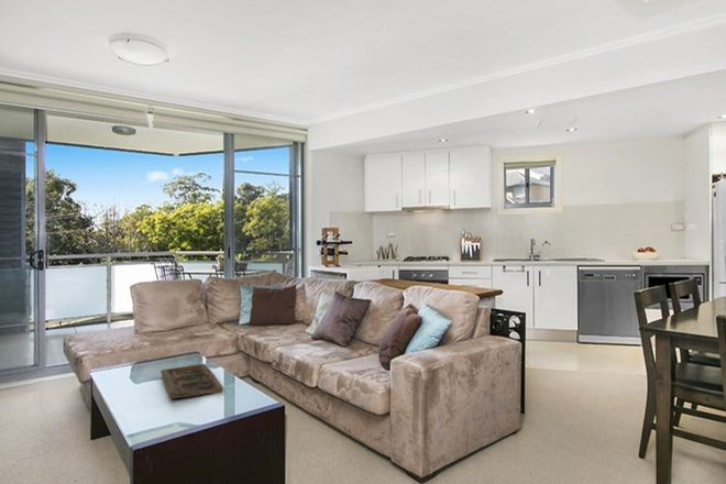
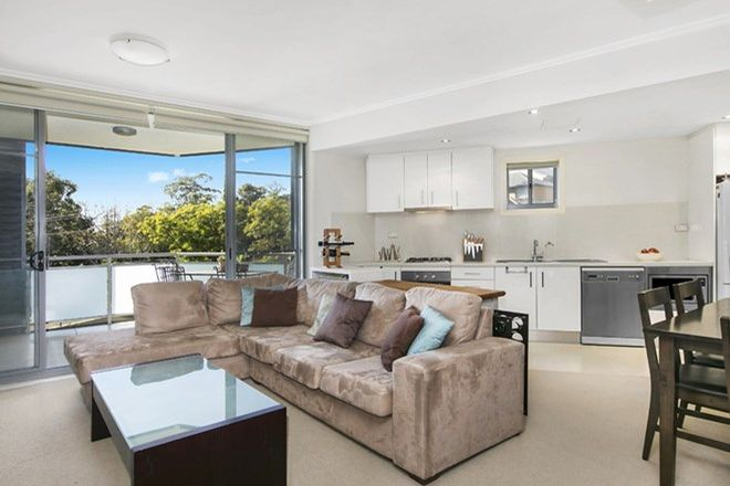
- decorative tray [160,363,224,399]
